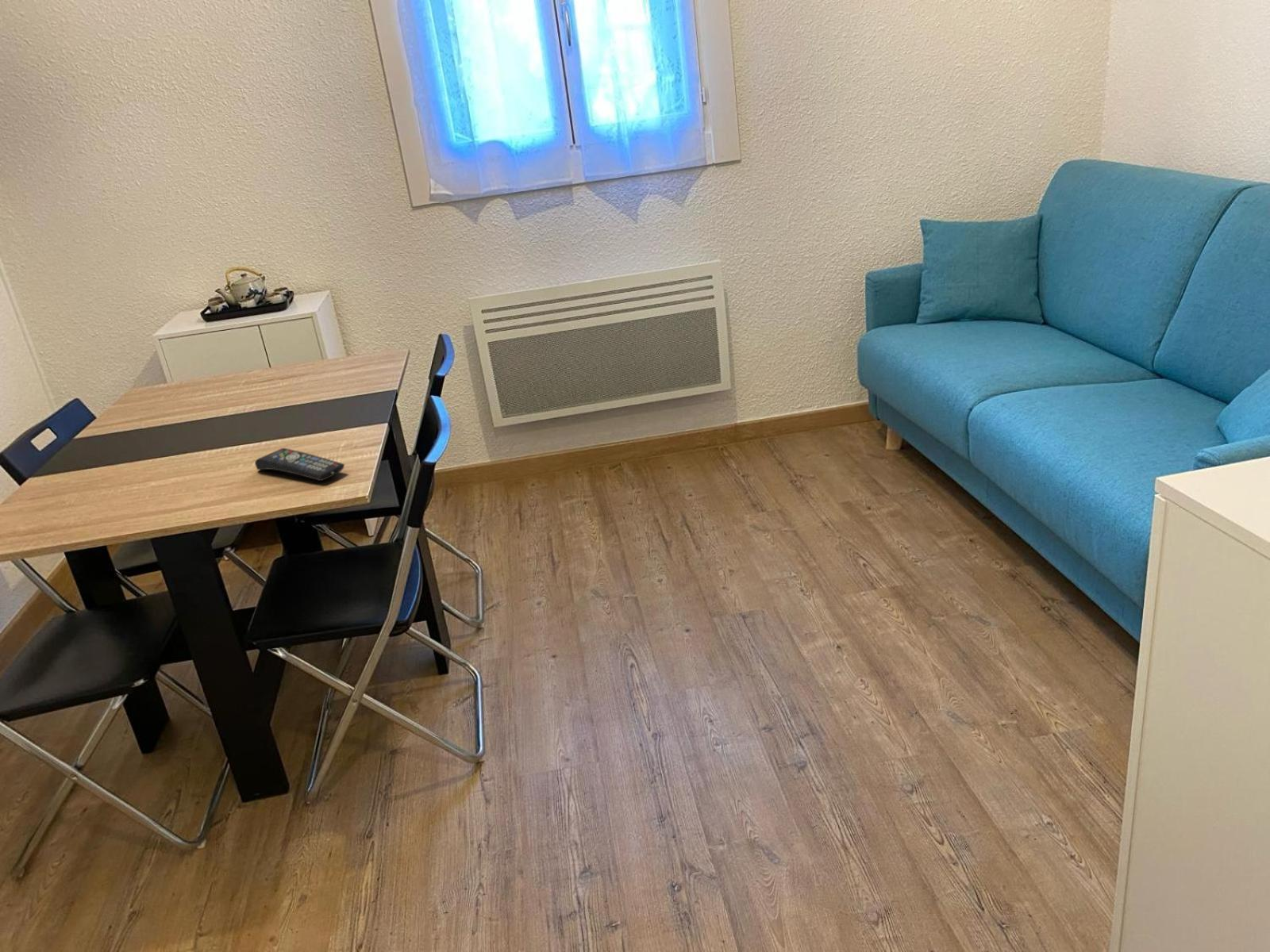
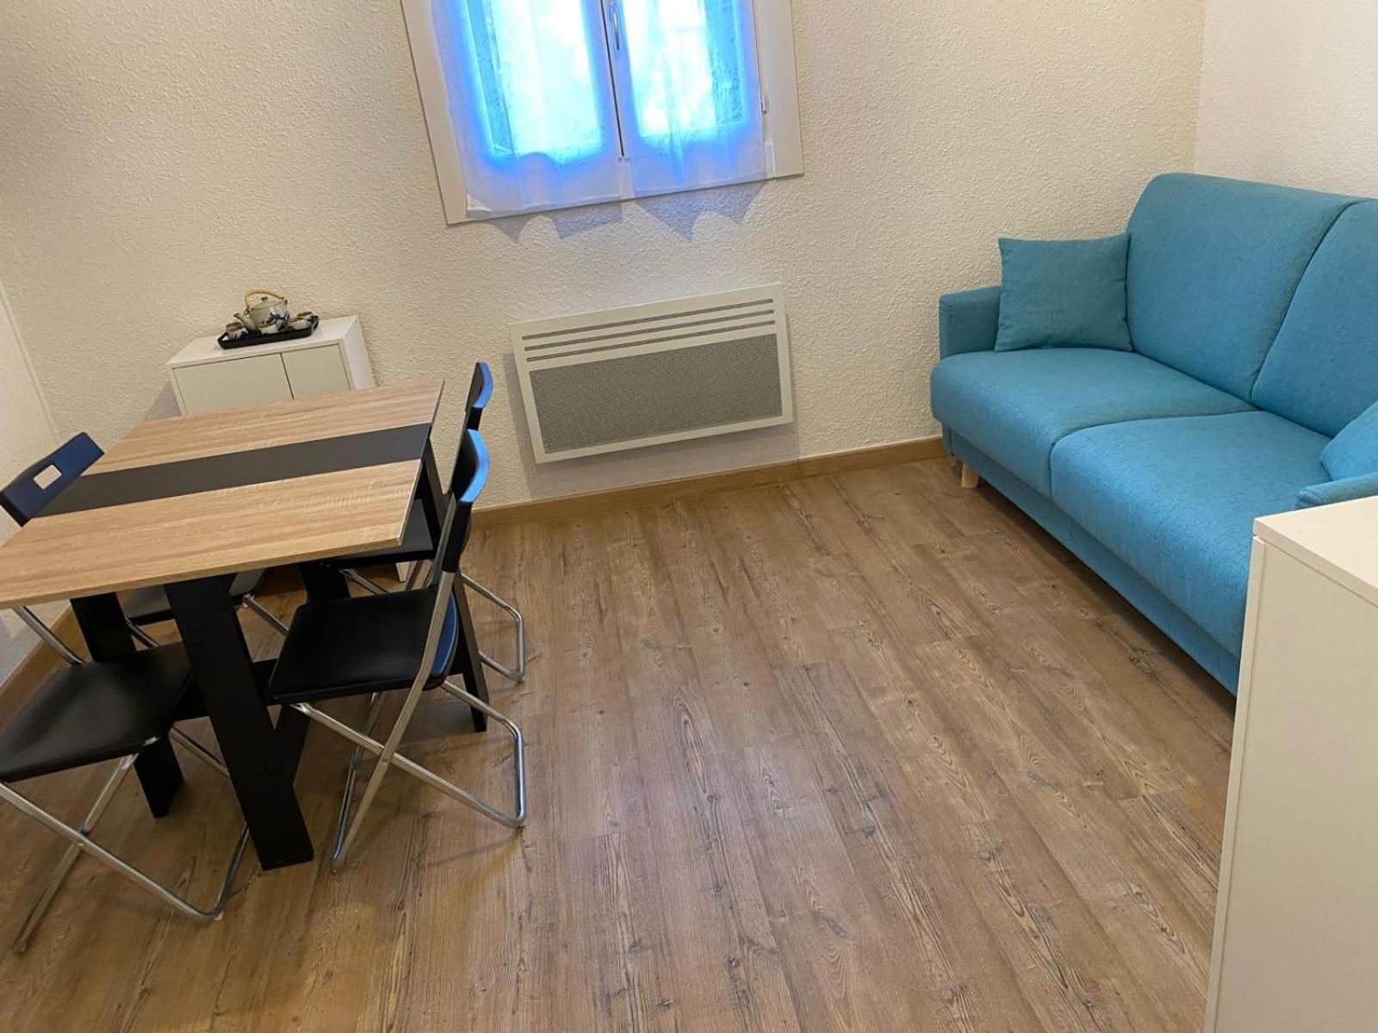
- remote control [254,447,345,482]
